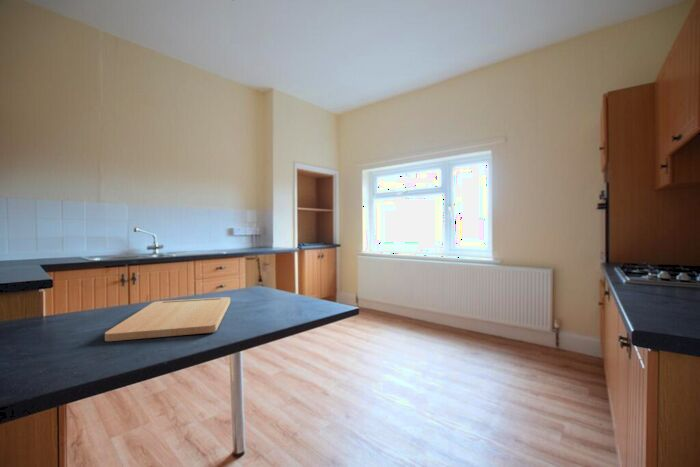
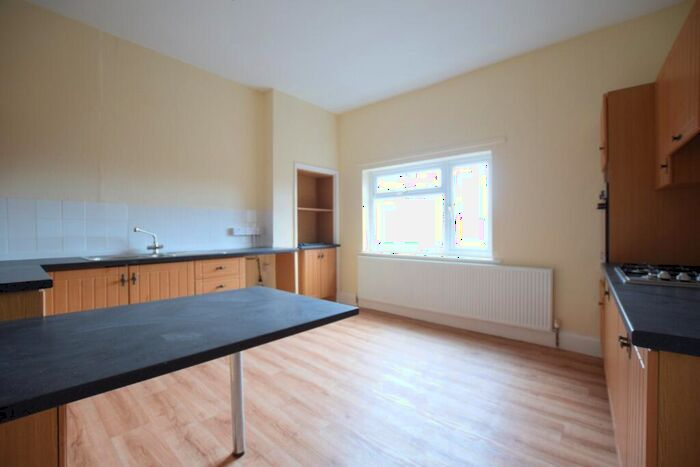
- cutting board [104,296,231,342]
